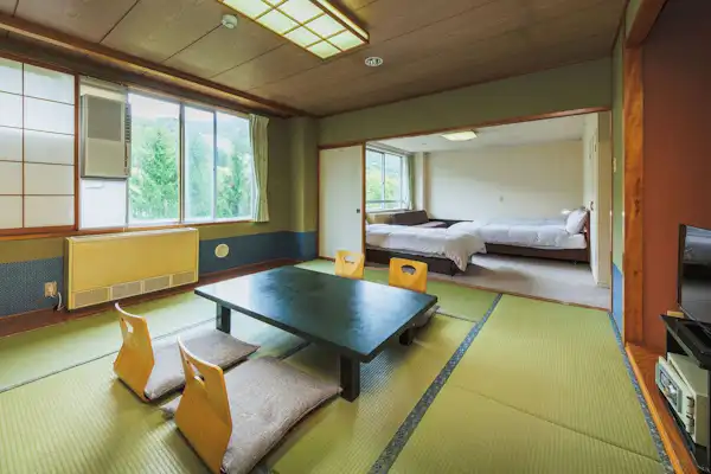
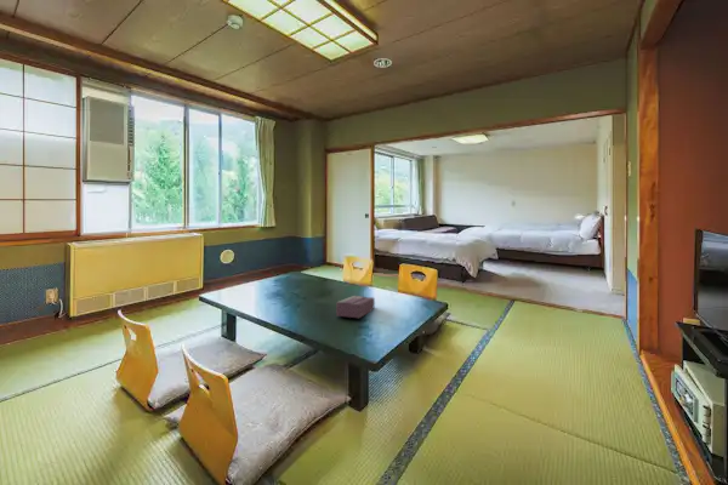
+ tissue box [335,295,376,319]
